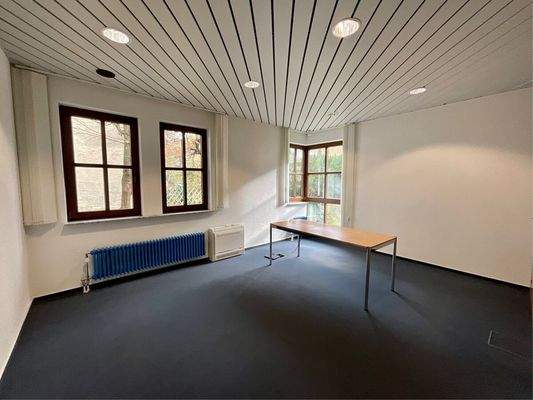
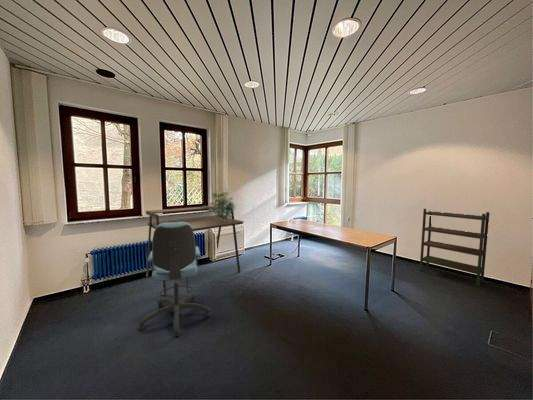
+ bookshelf [419,208,490,288]
+ desk [145,205,245,298]
+ office chair [137,222,212,337]
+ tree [202,191,237,221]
